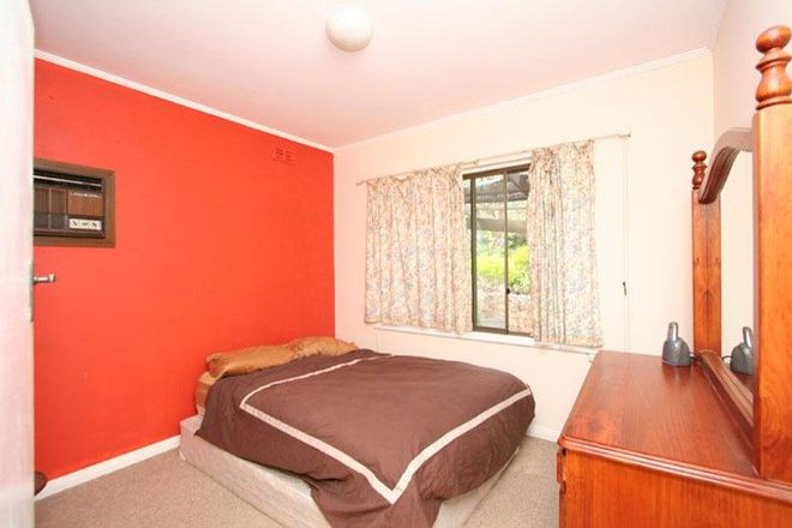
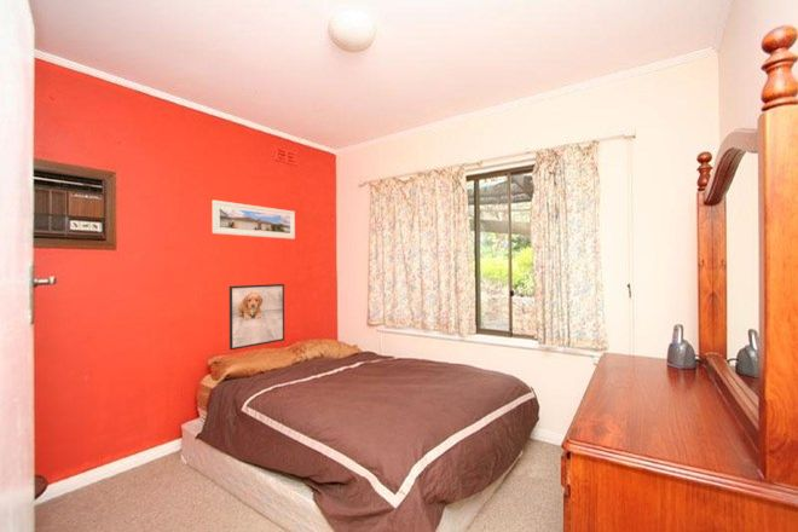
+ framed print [212,199,296,241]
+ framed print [229,283,285,351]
